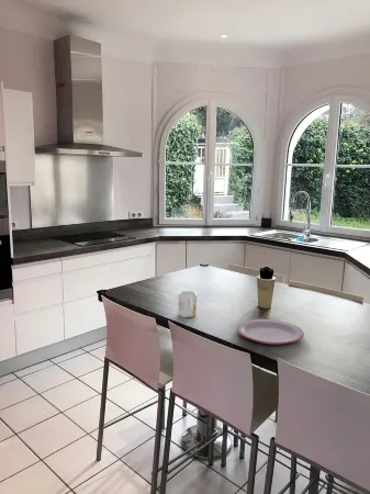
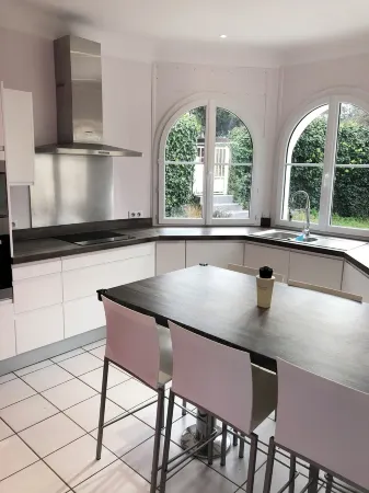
- plate [236,318,305,345]
- mug [178,290,198,318]
